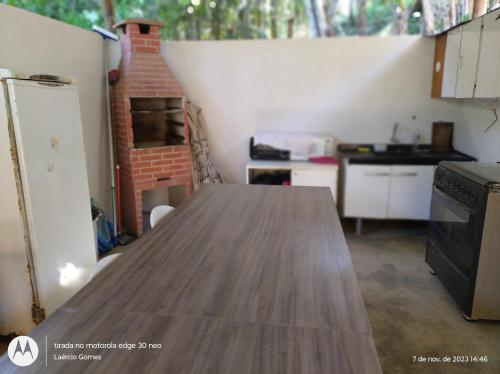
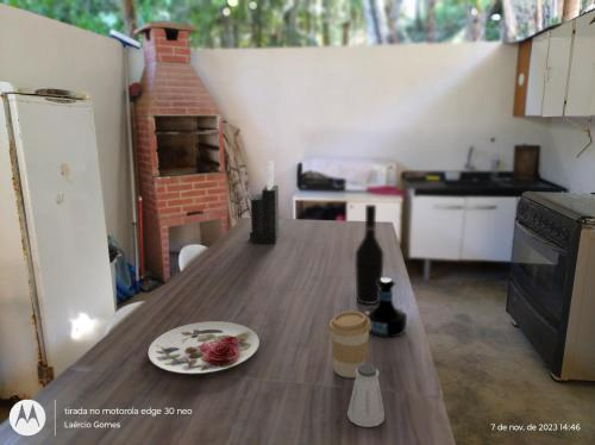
+ saltshaker [346,363,386,428]
+ tequila bottle [364,277,408,338]
+ wine bottle [353,203,384,306]
+ knife block [249,159,280,244]
+ plate [148,320,261,375]
+ coffee cup [328,311,371,378]
